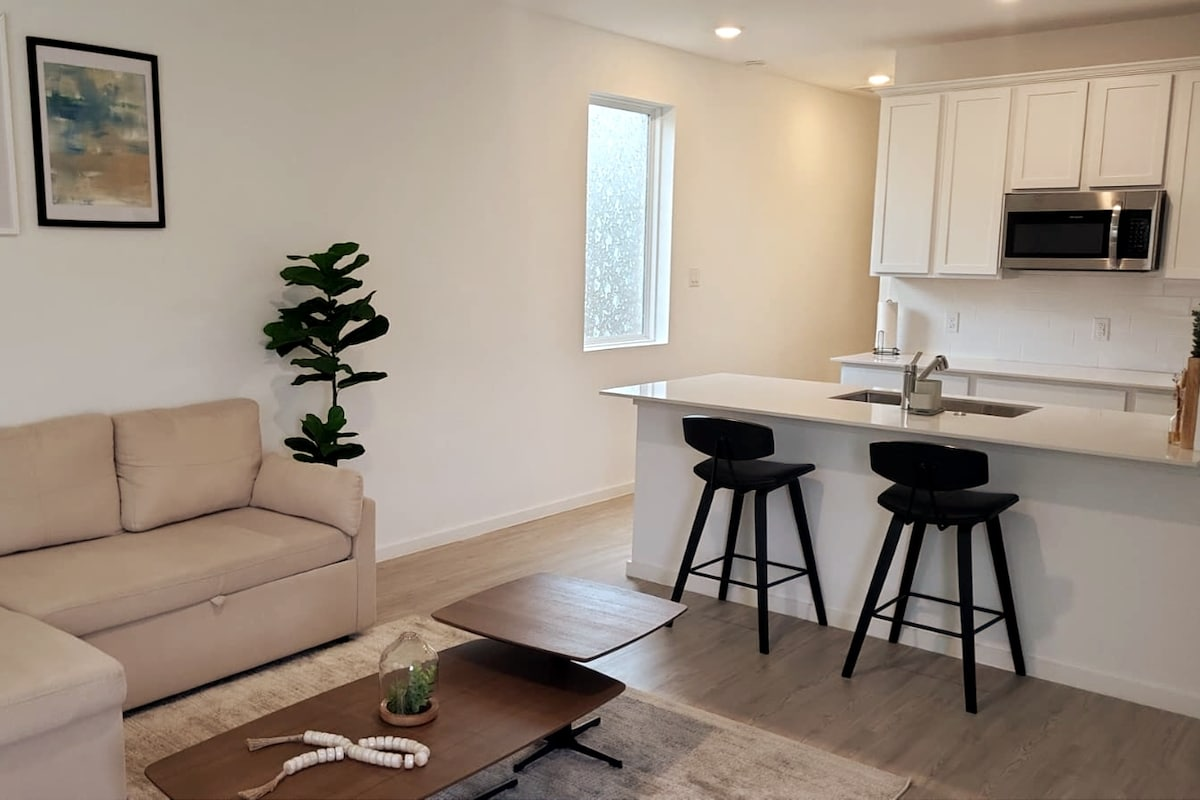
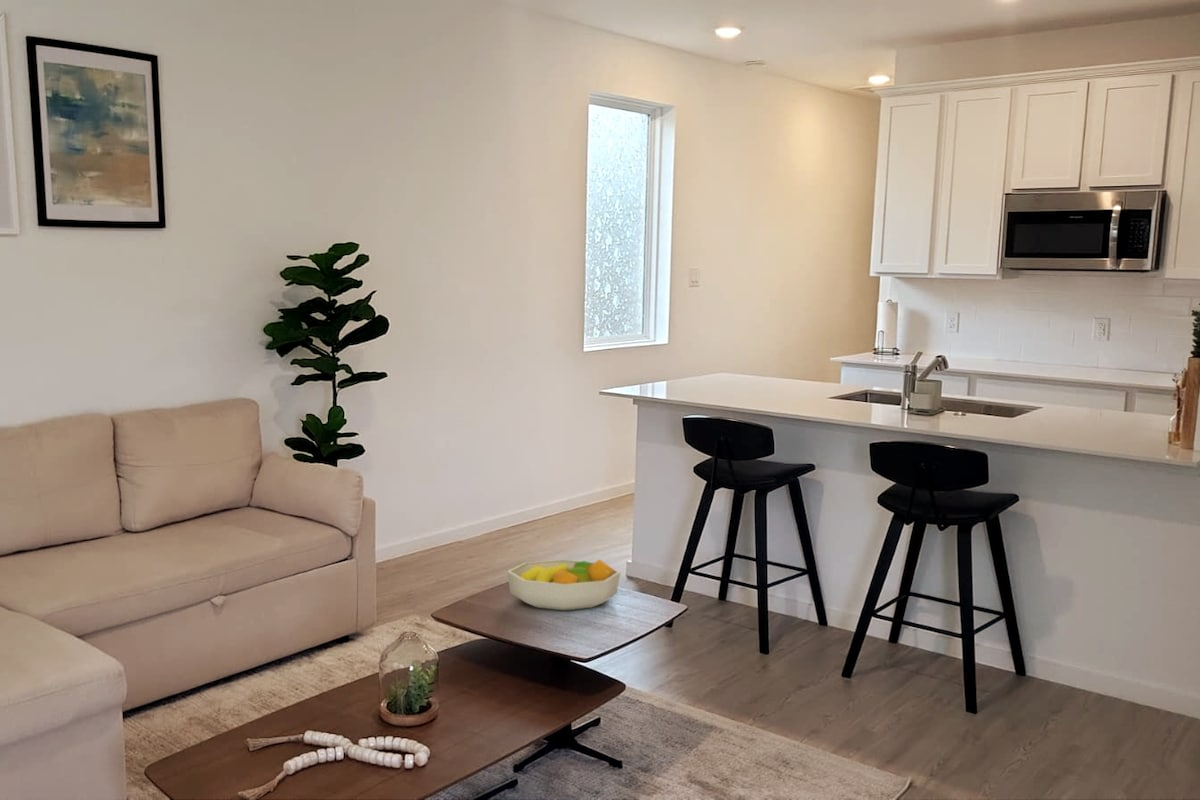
+ fruit bowl [506,558,622,611]
